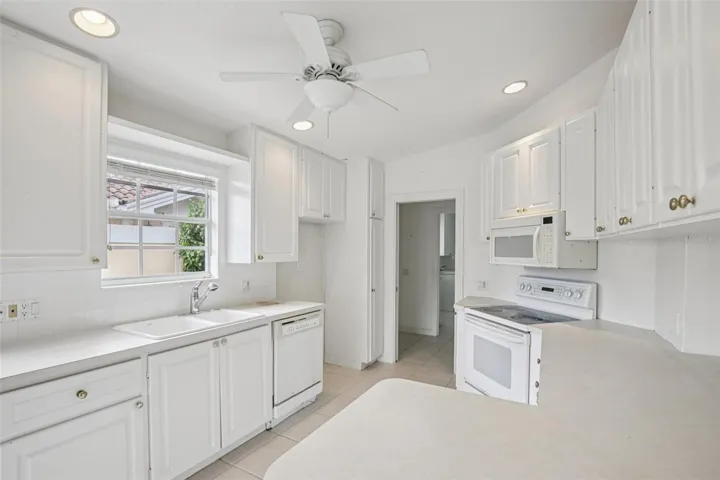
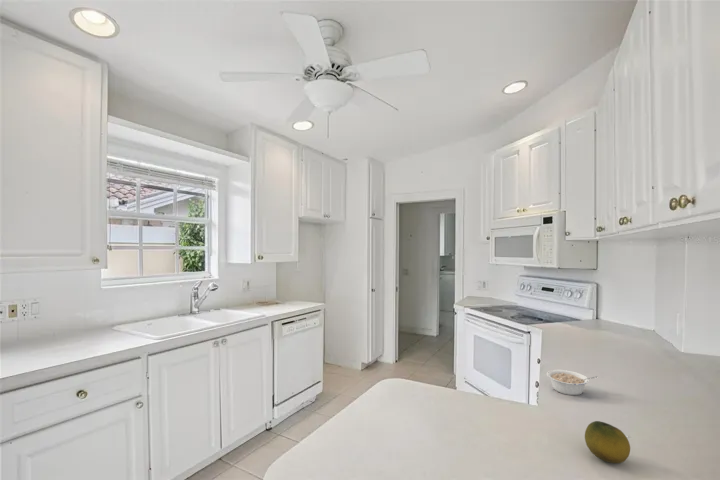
+ fruit [584,420,631,464]
+ legume [546,369,599,396]
